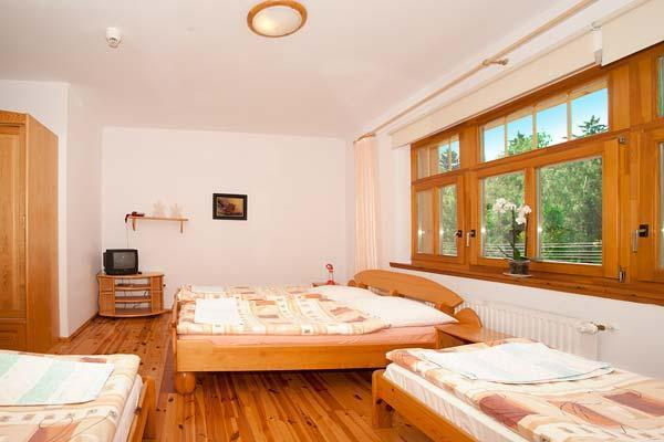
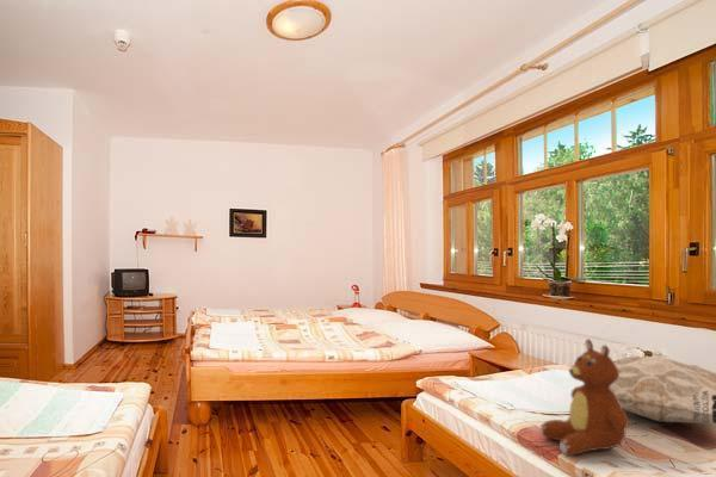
+ decorative pillow [610,355,716,426]
+ teddy bear [539,337,630,457]
